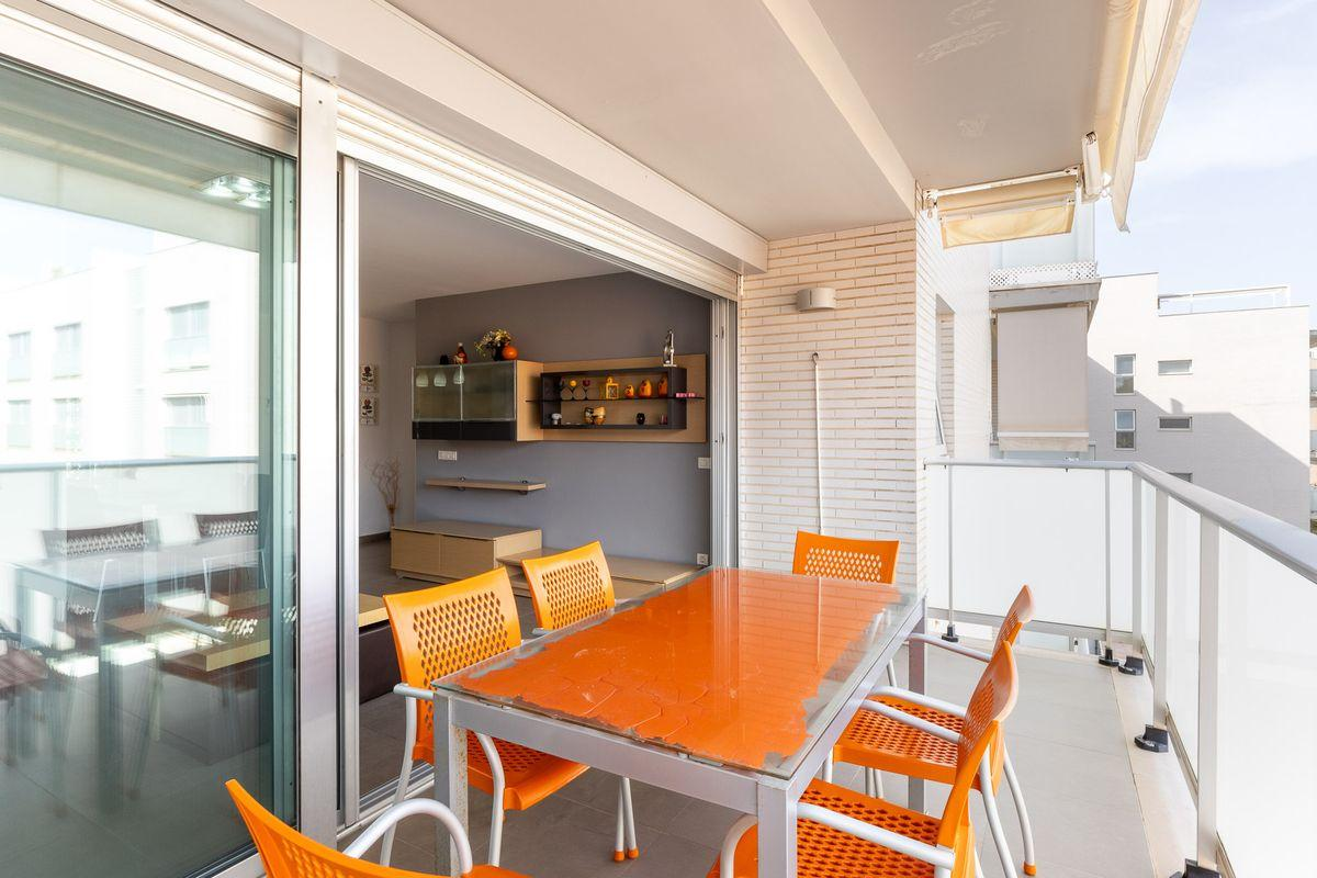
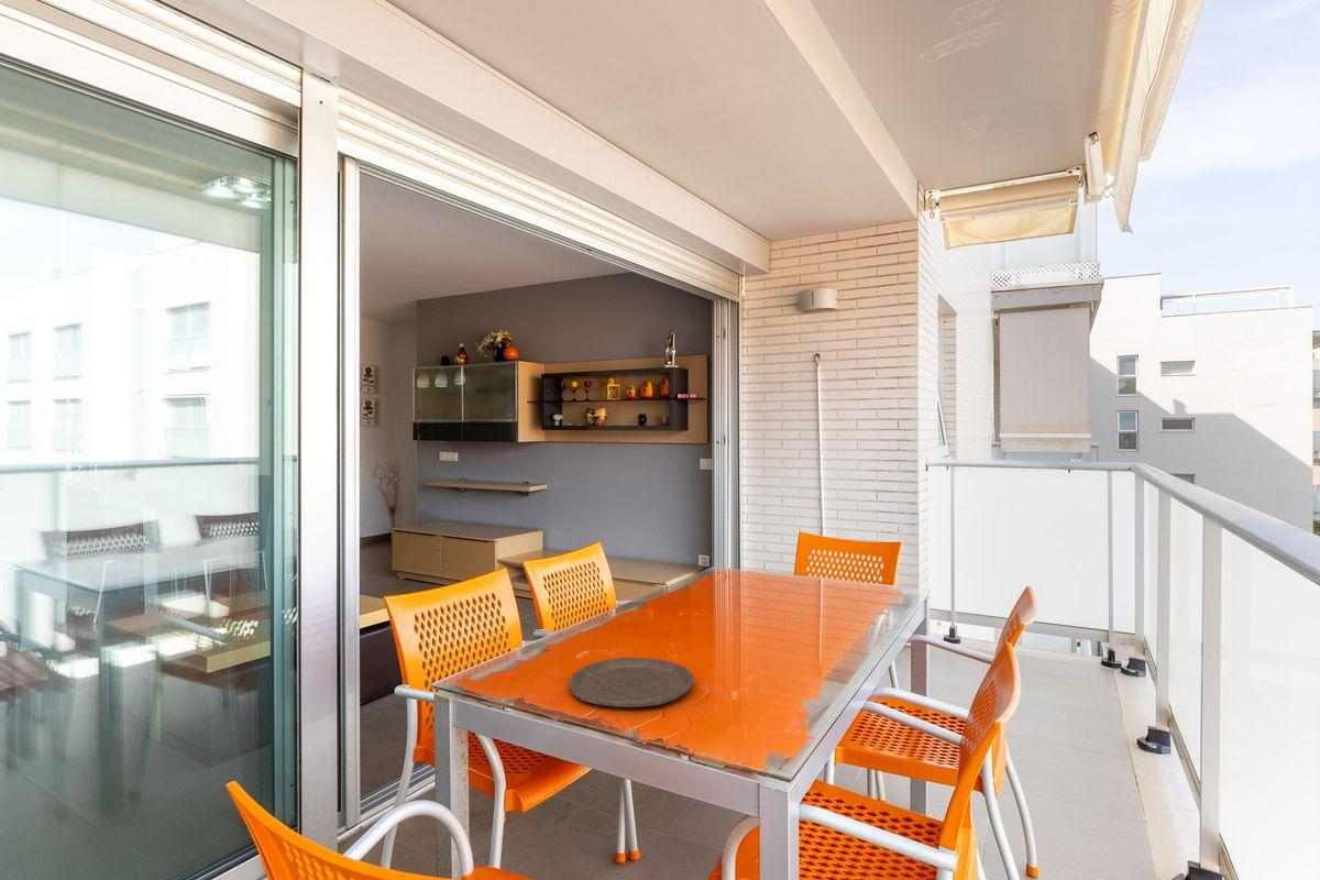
+ plate [568,657,695,708]
